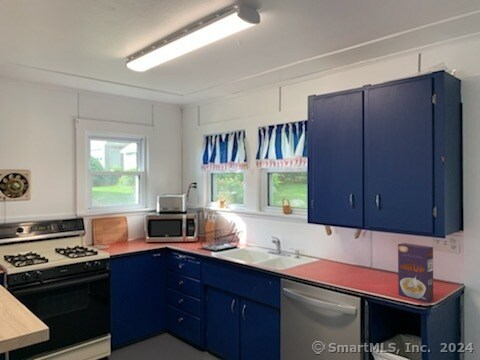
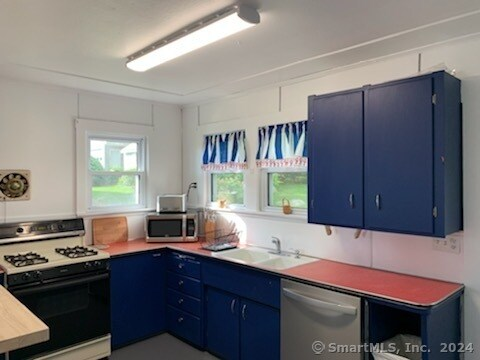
- cereal box [397,242,434,303]
